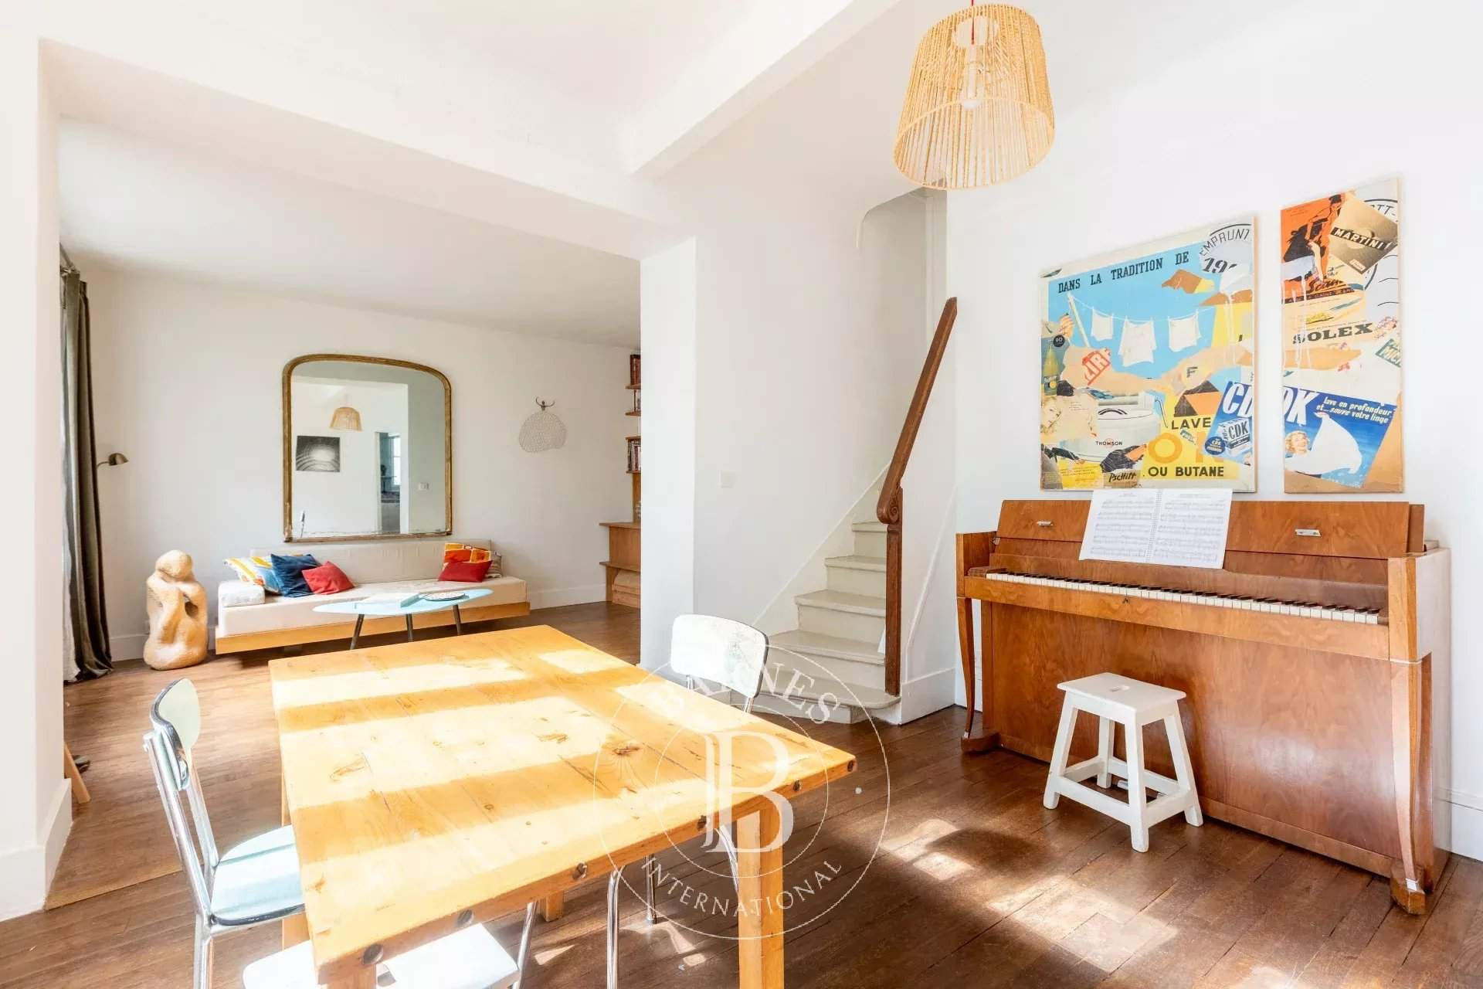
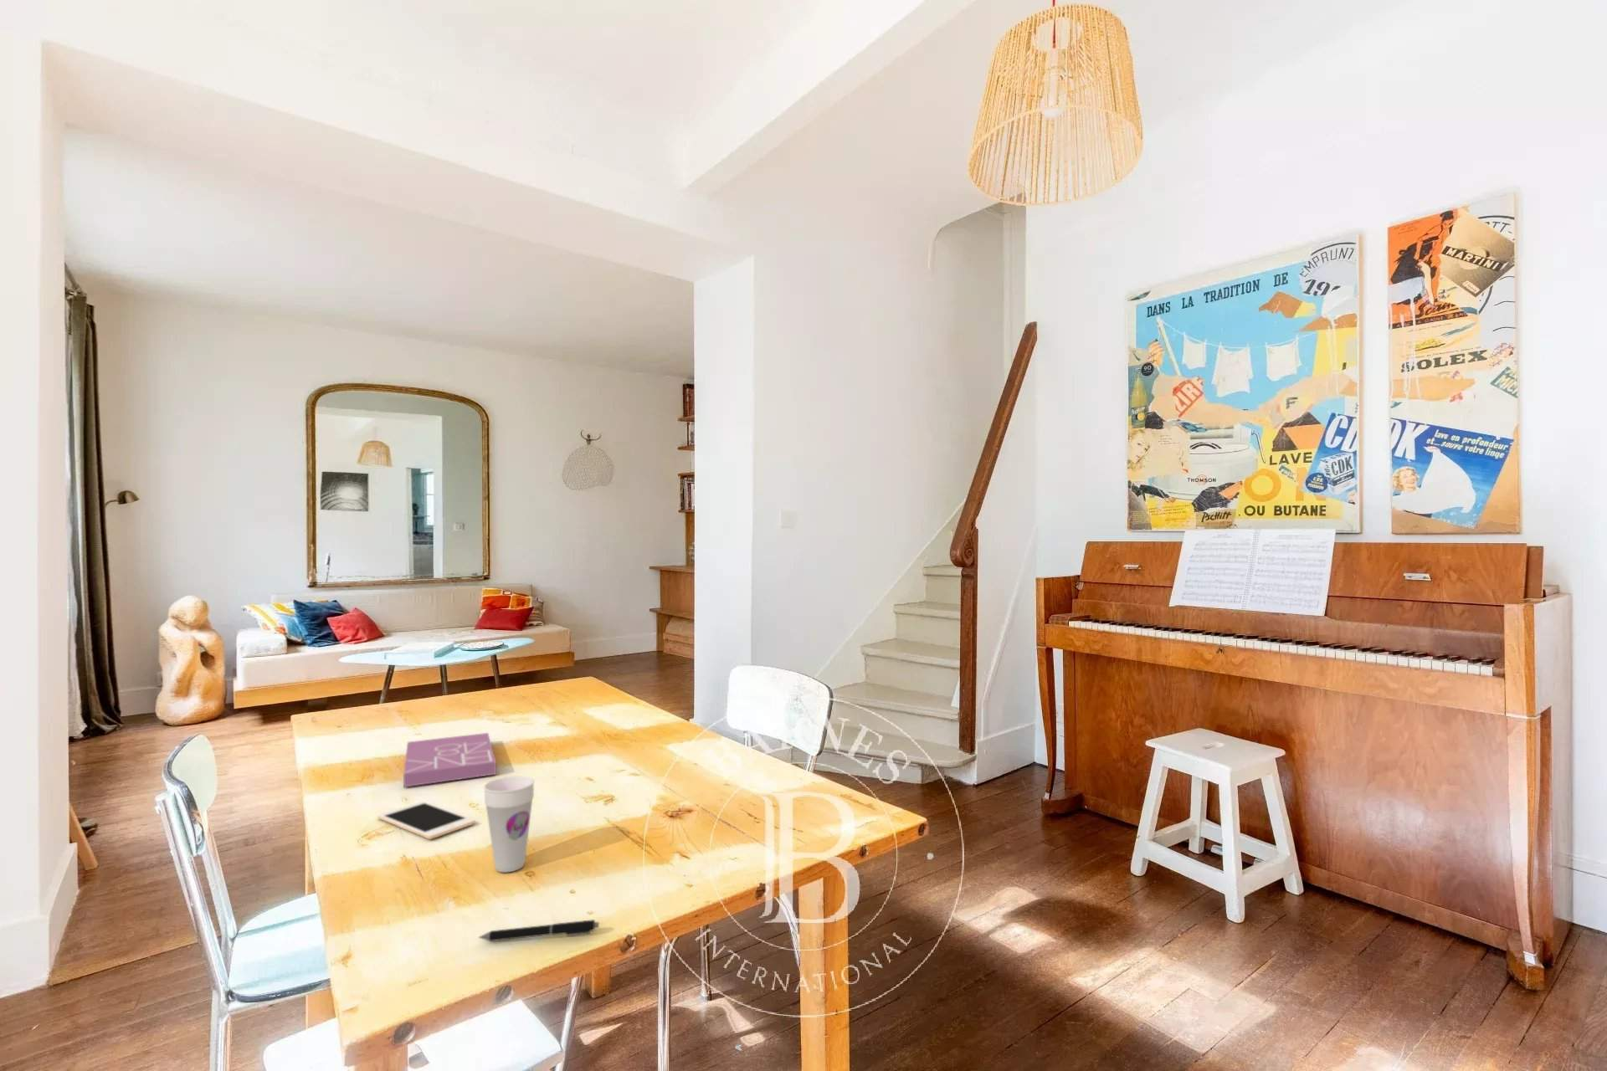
+ pen [477,919,600,942]
+ cup [483,775,536,874]
+ book [403,732,497,788]
+ cell phone [377,801,476,840]
